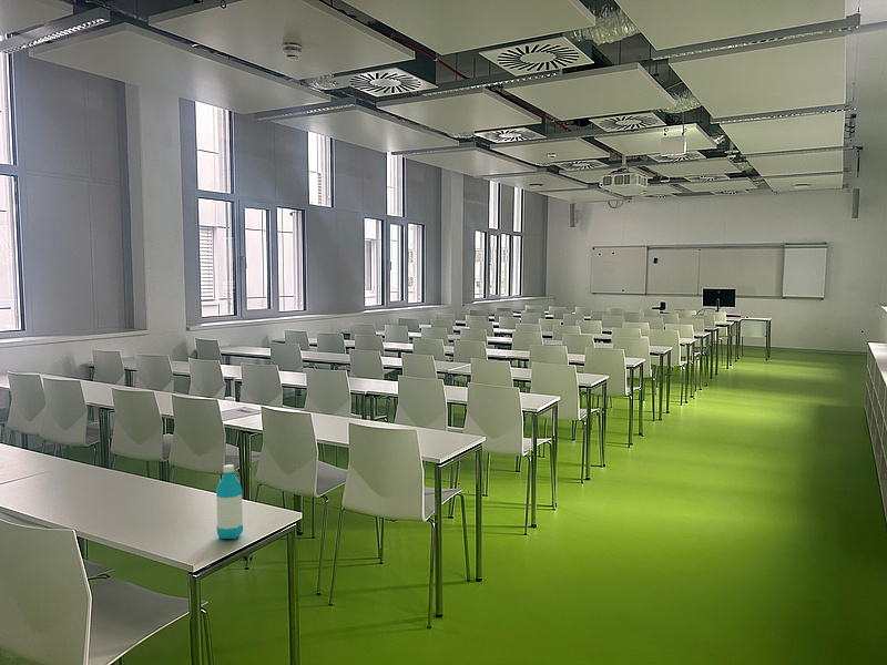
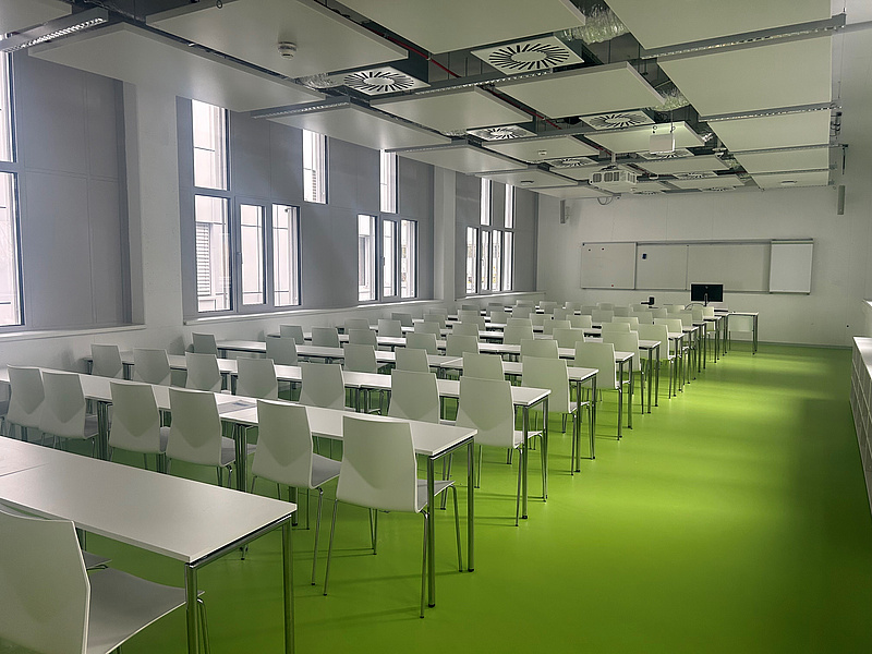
- water bottle [215,463,244,540]
